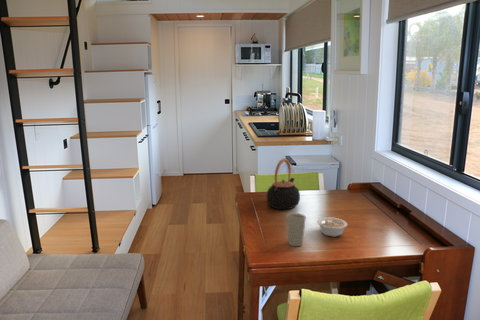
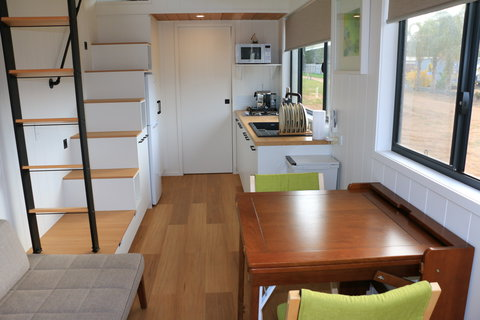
- legume [316,216,348,238]
- teapot [266,158,301,210]
- cup [285,212,307,247]
